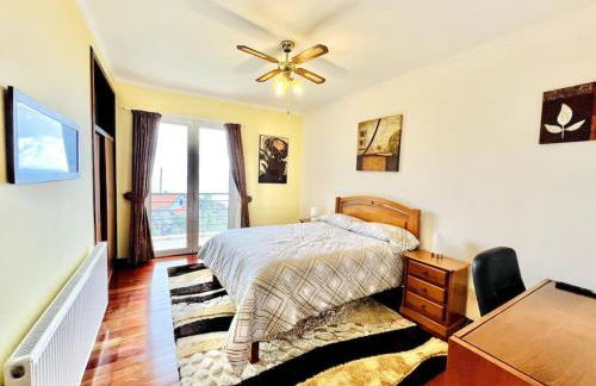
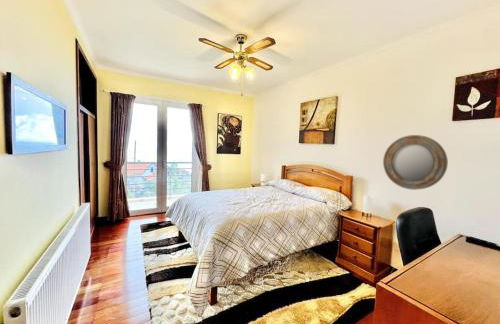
+ home mirror [382,134,449,191]
